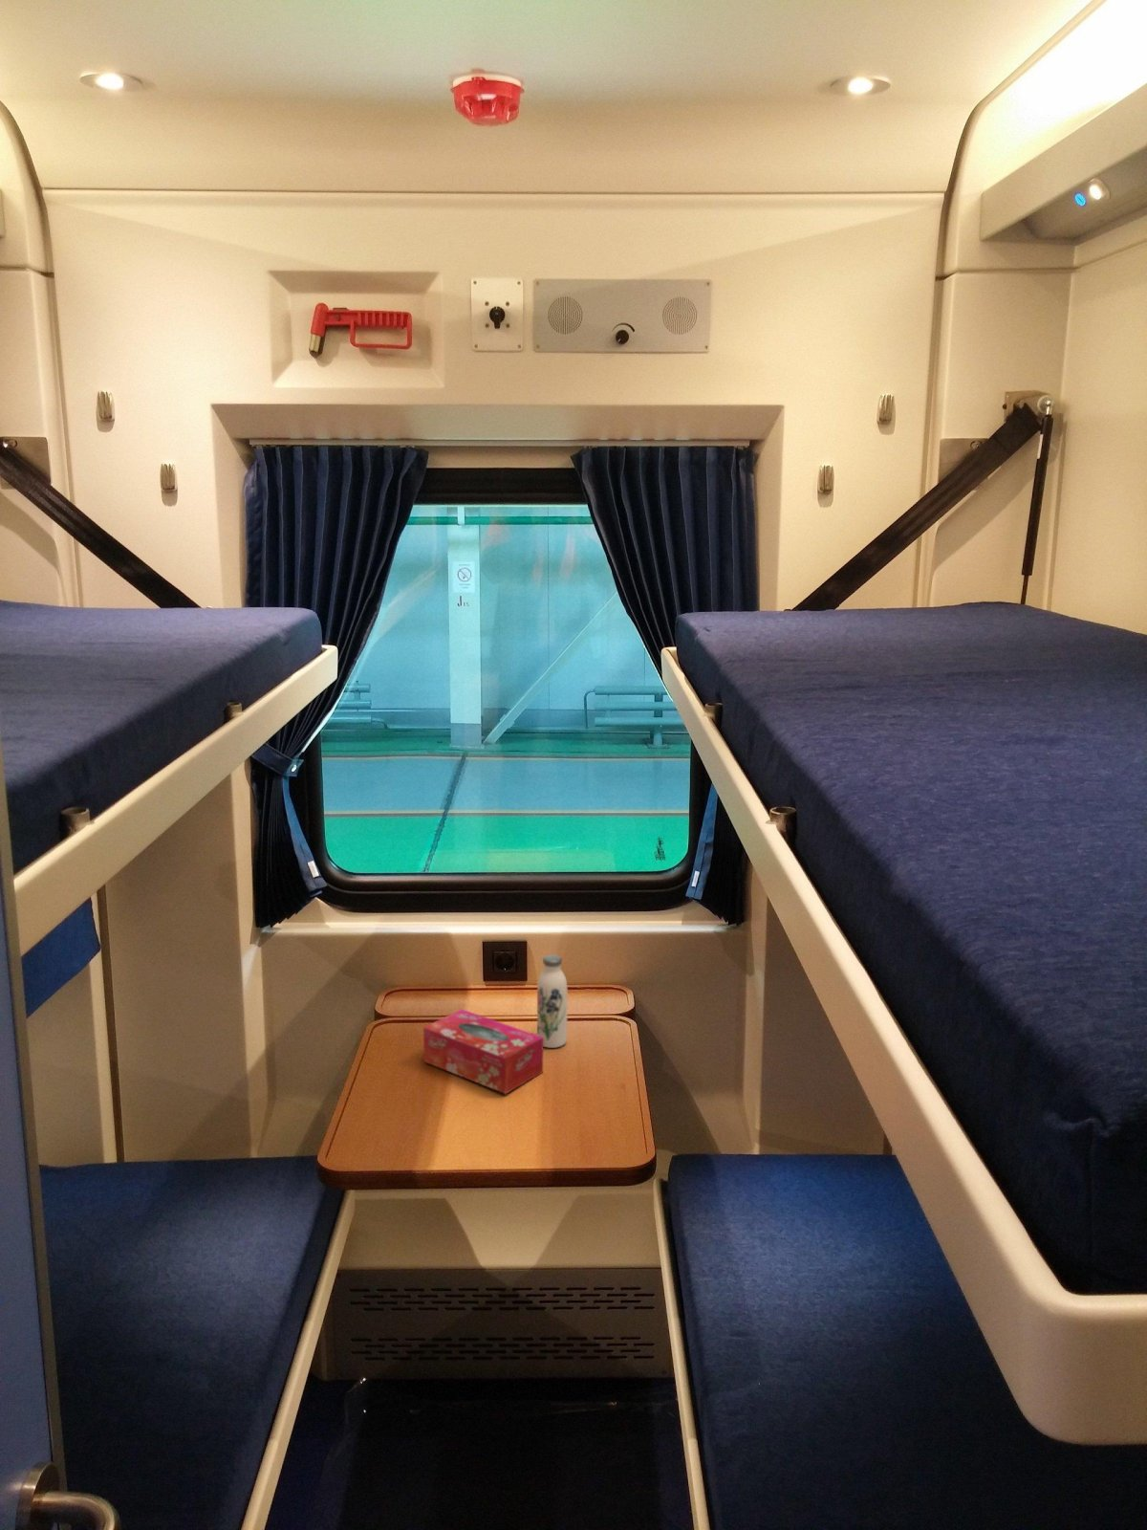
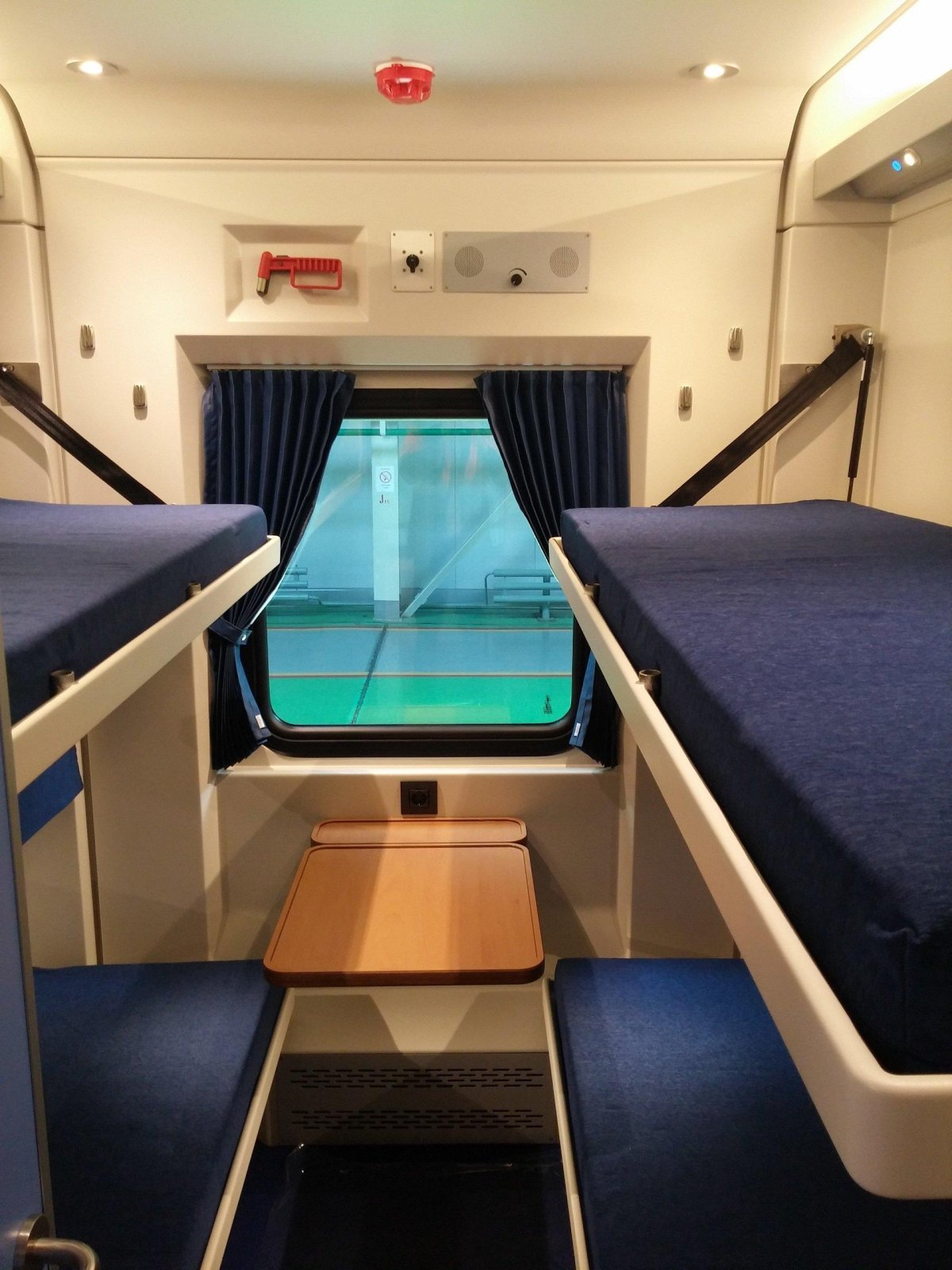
- tissue box [423,1008,543,1095]
- water bottle [536,954,569,1049]
